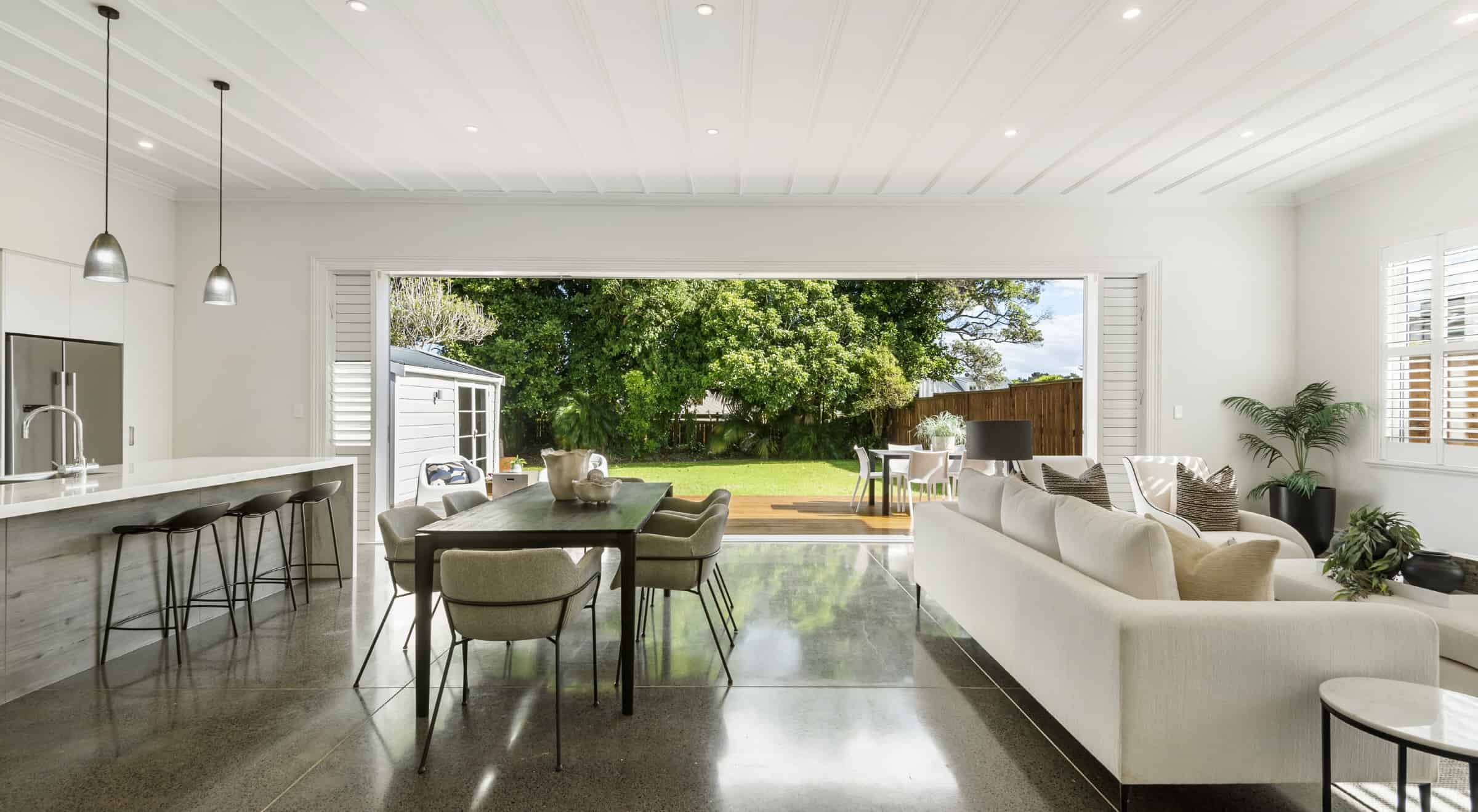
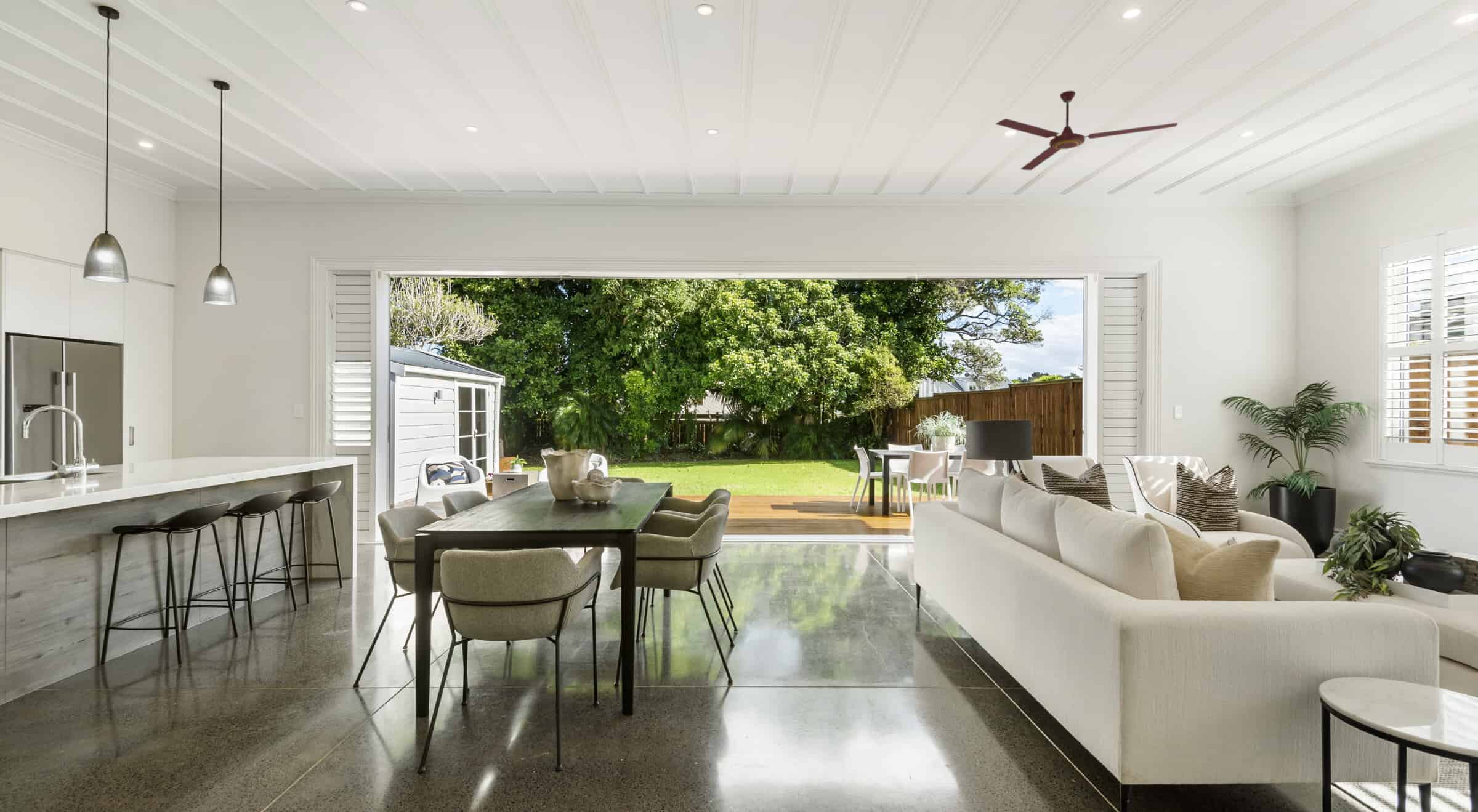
+ ceiling fan [995,90,1178,171]
